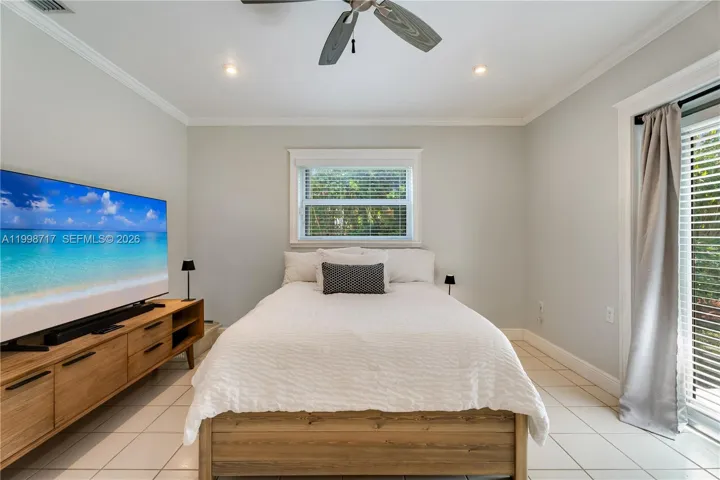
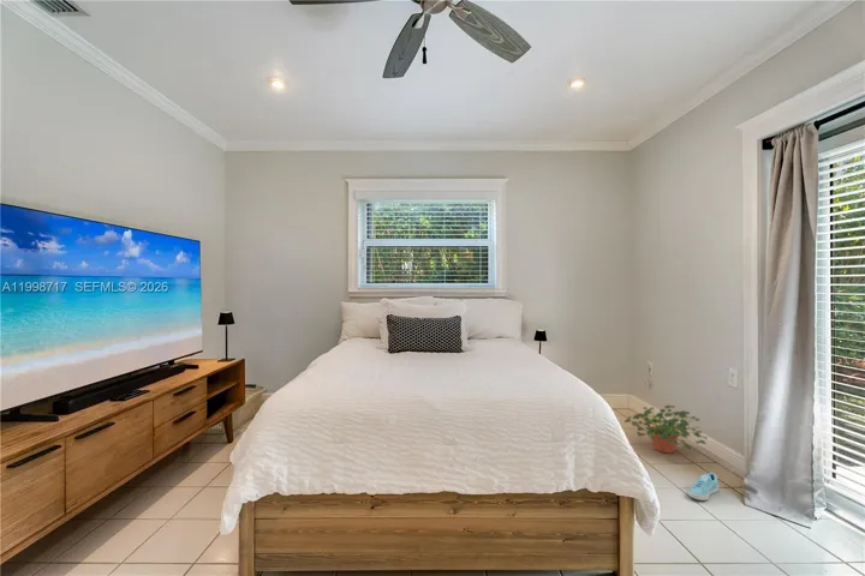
+ potted plant [624,404,708,455]
+ sneaker [687,472,720,502]
